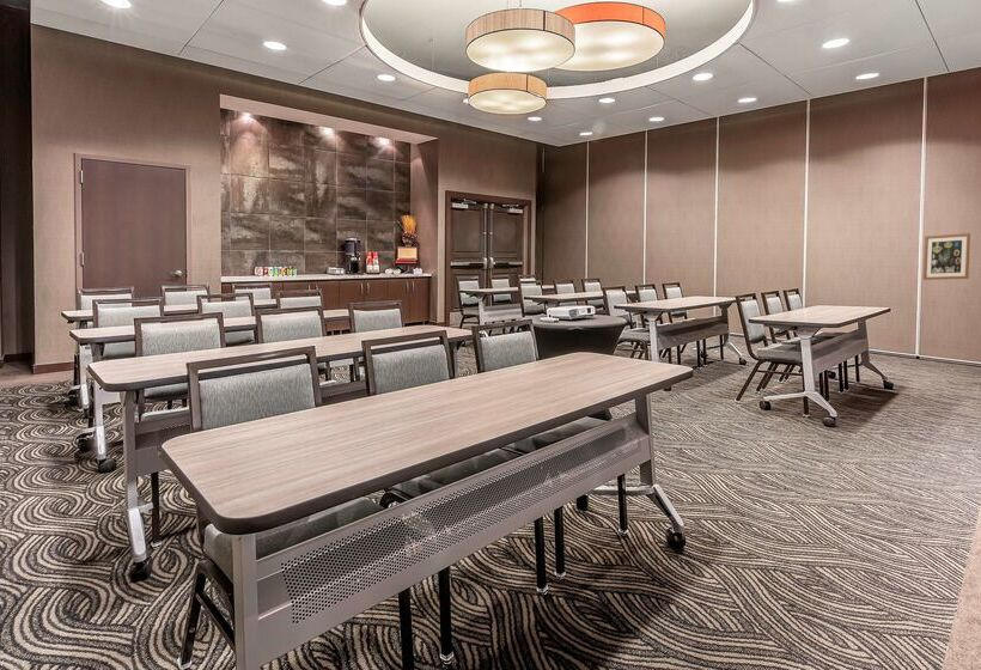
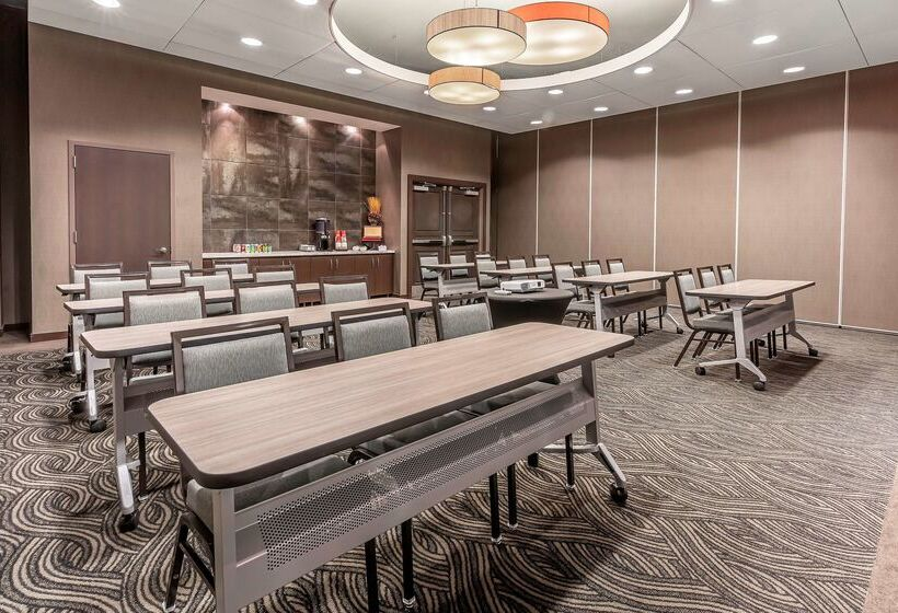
- wall art [922,232,971,281]
